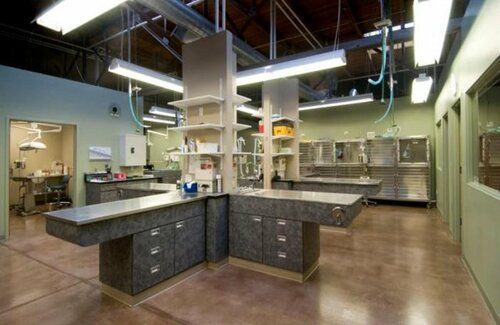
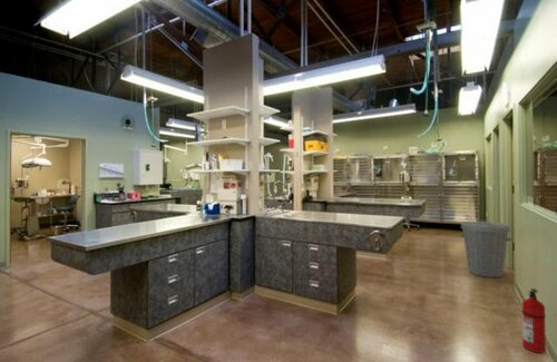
+ trash can [459,219,512,278]
+ fire extinguisher [521,287,547,354]
